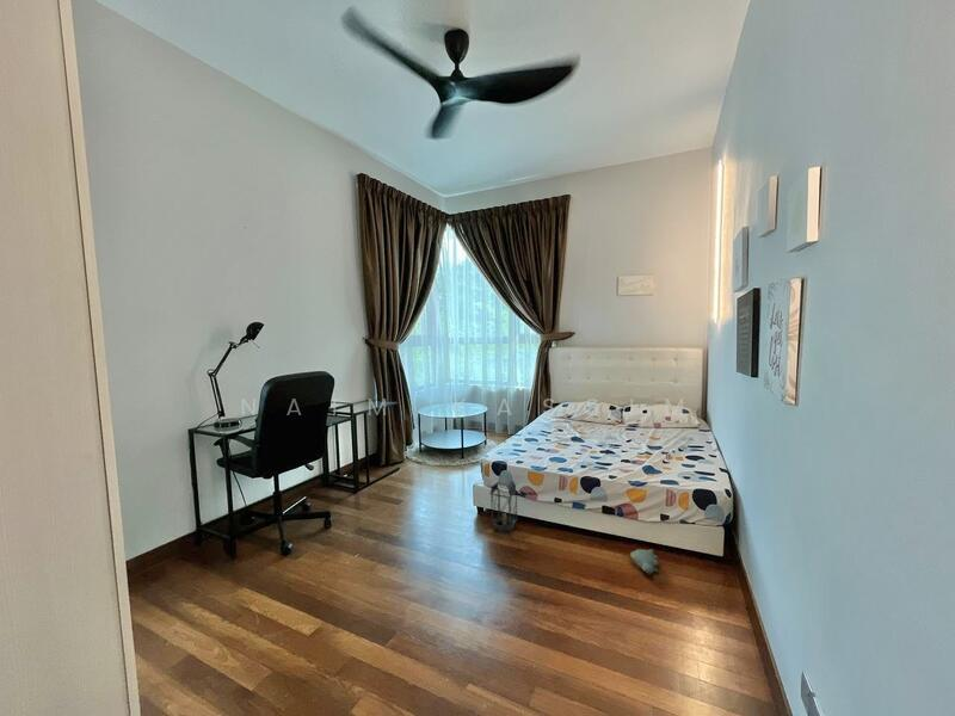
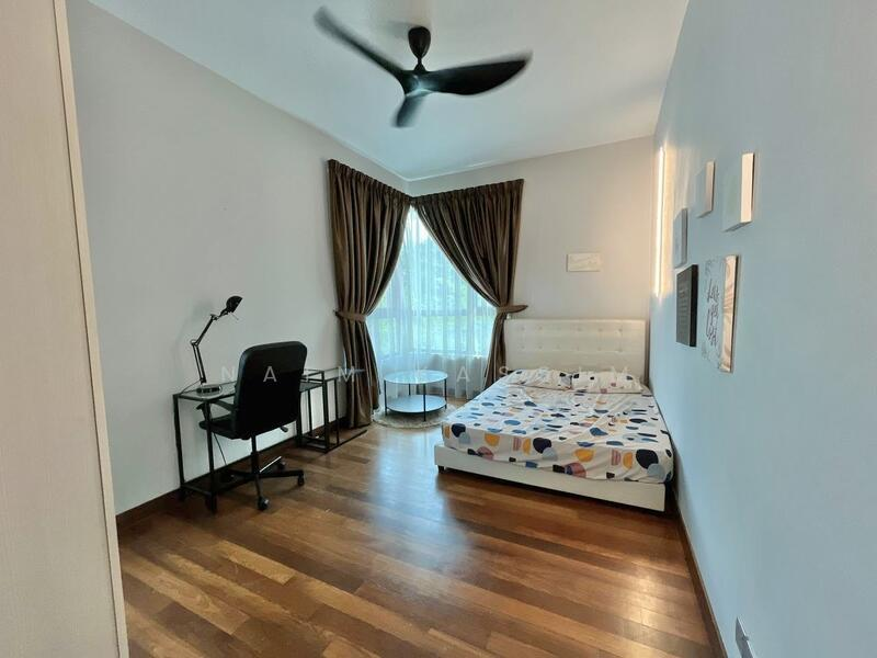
- lantern [488,458,518,532]
- plush toy [629,548,659,575]
